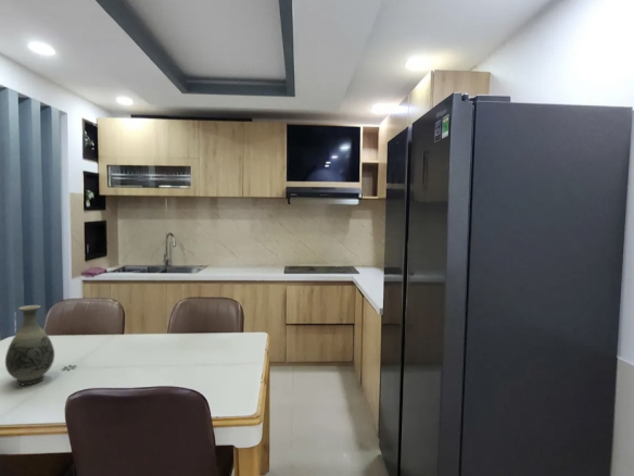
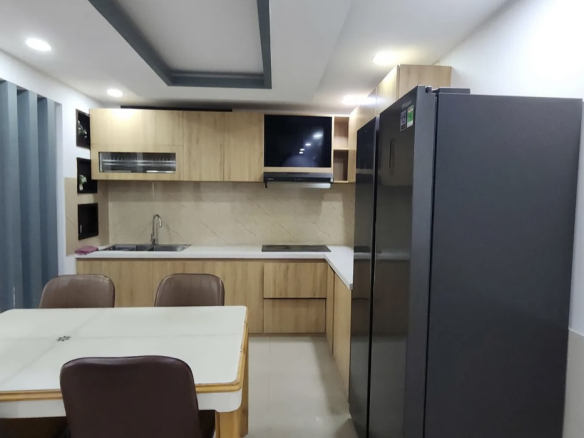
- vase [4,304,55,386]
